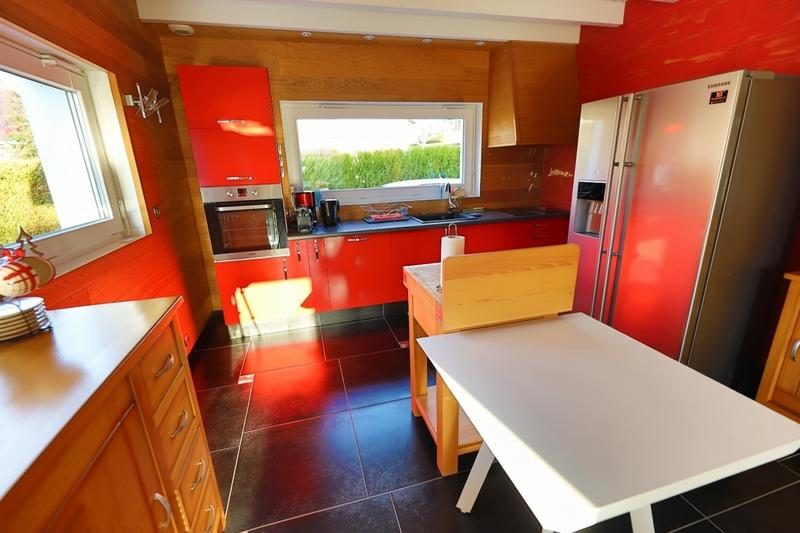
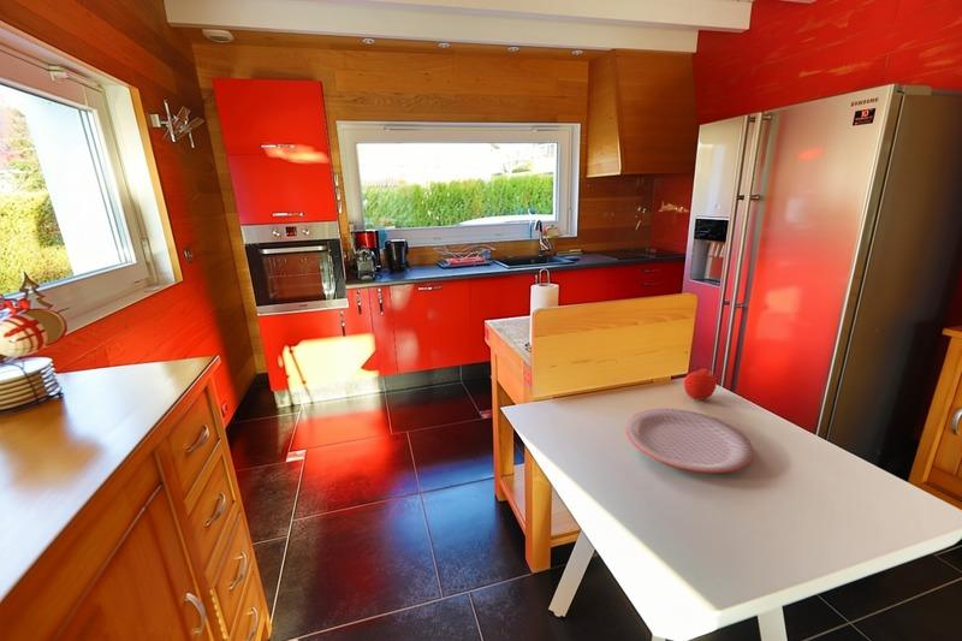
+ plate [624,408,755,474]
+ fruit [683,364,718,402]
